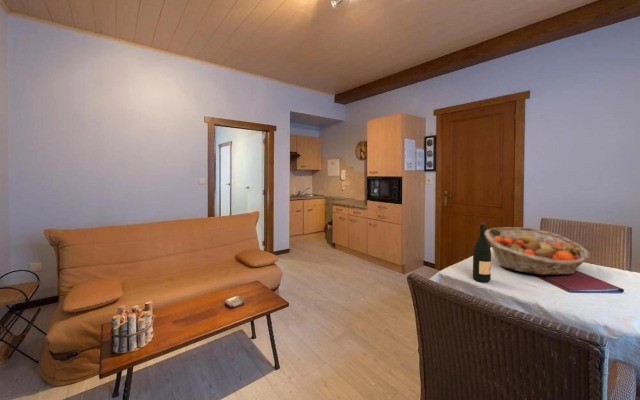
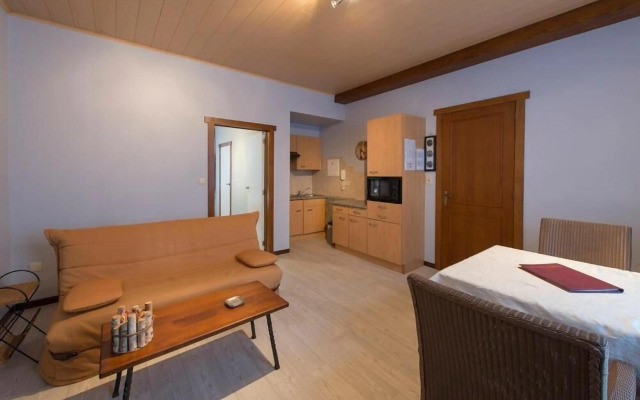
- wine bottle [472,222,492,283]
- fruit basket [485,226,591,276]
